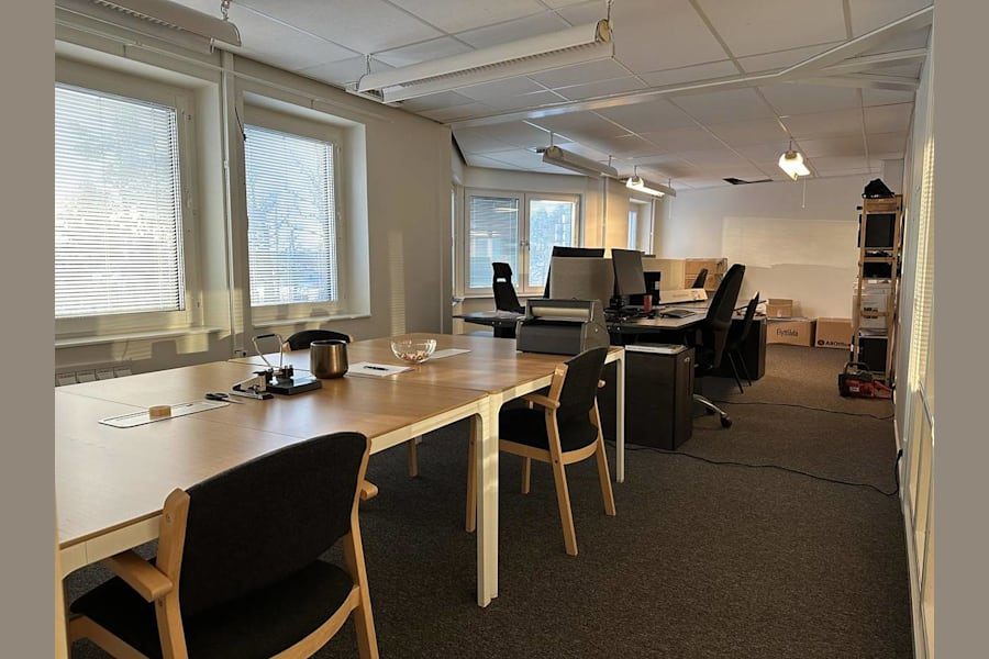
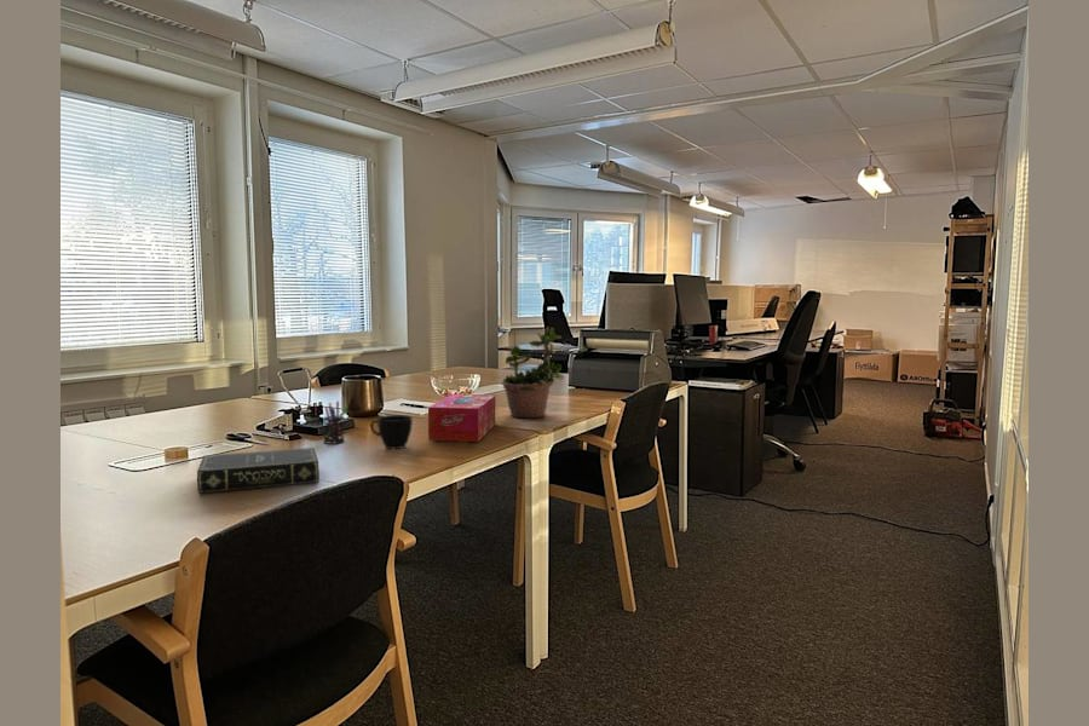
+ cup [369,414,414,450]
+ tissue box [427,393,496,443]
+ pen holder [322,401,350,444]
+ potted plant [501,325,565,419]
+ book [196,446,321,494]
